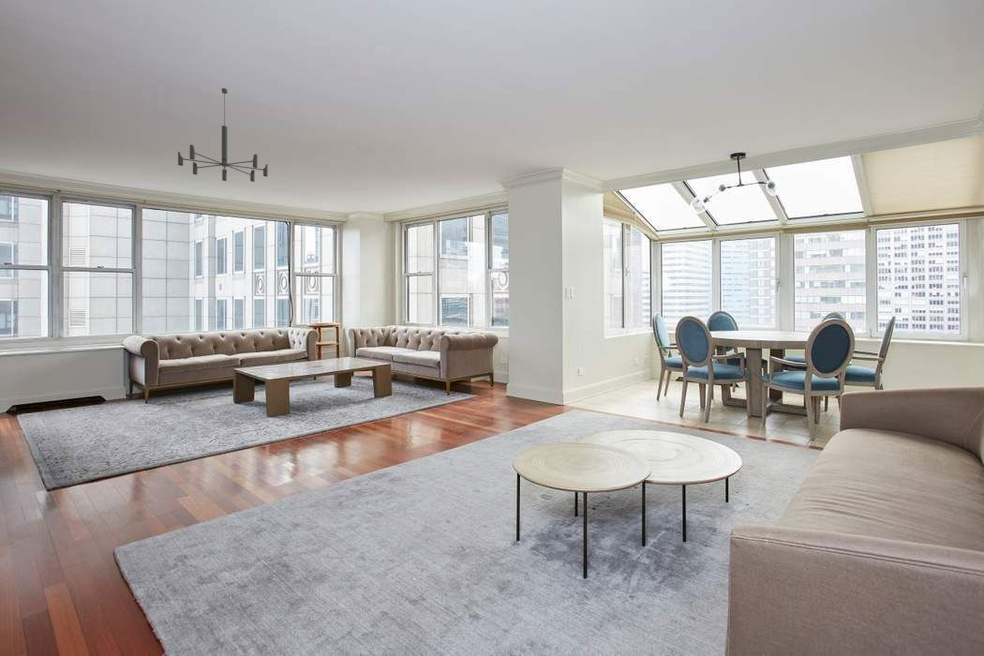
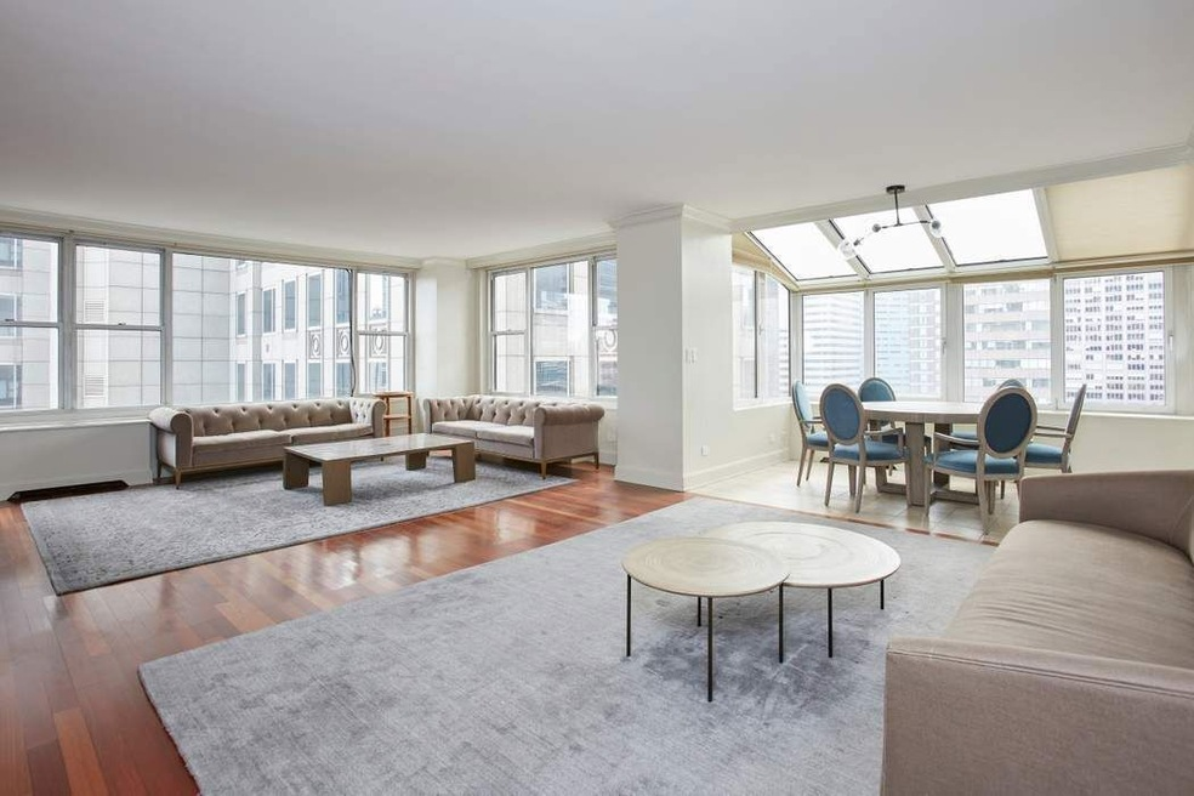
- chandelier [177,87,269,183]
